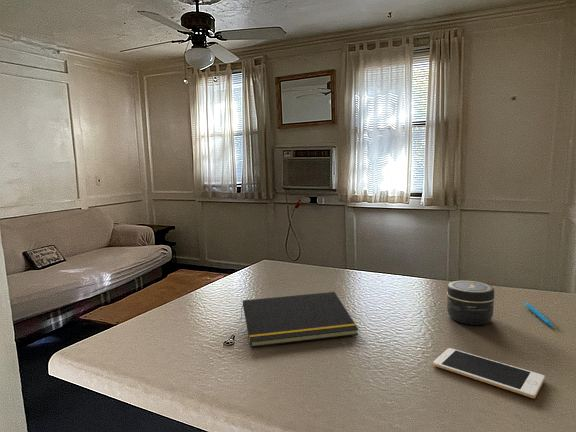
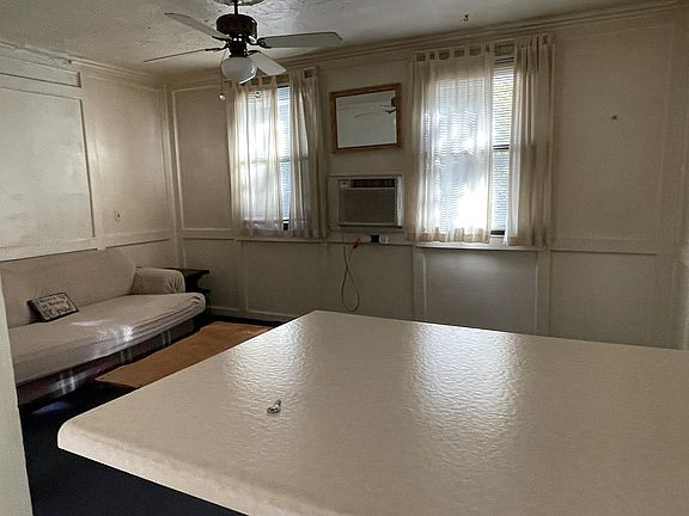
- cell phone [432,347,546,399]
- notepad [240,291,360,348]
- pen [524,302,555,328]
- jar [446,280,496,326]
